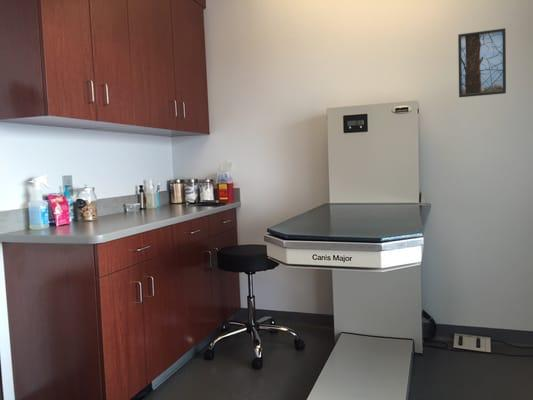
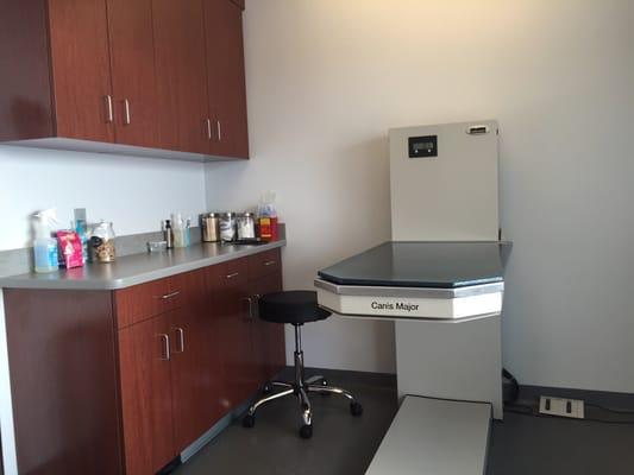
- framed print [457,27,507,98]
